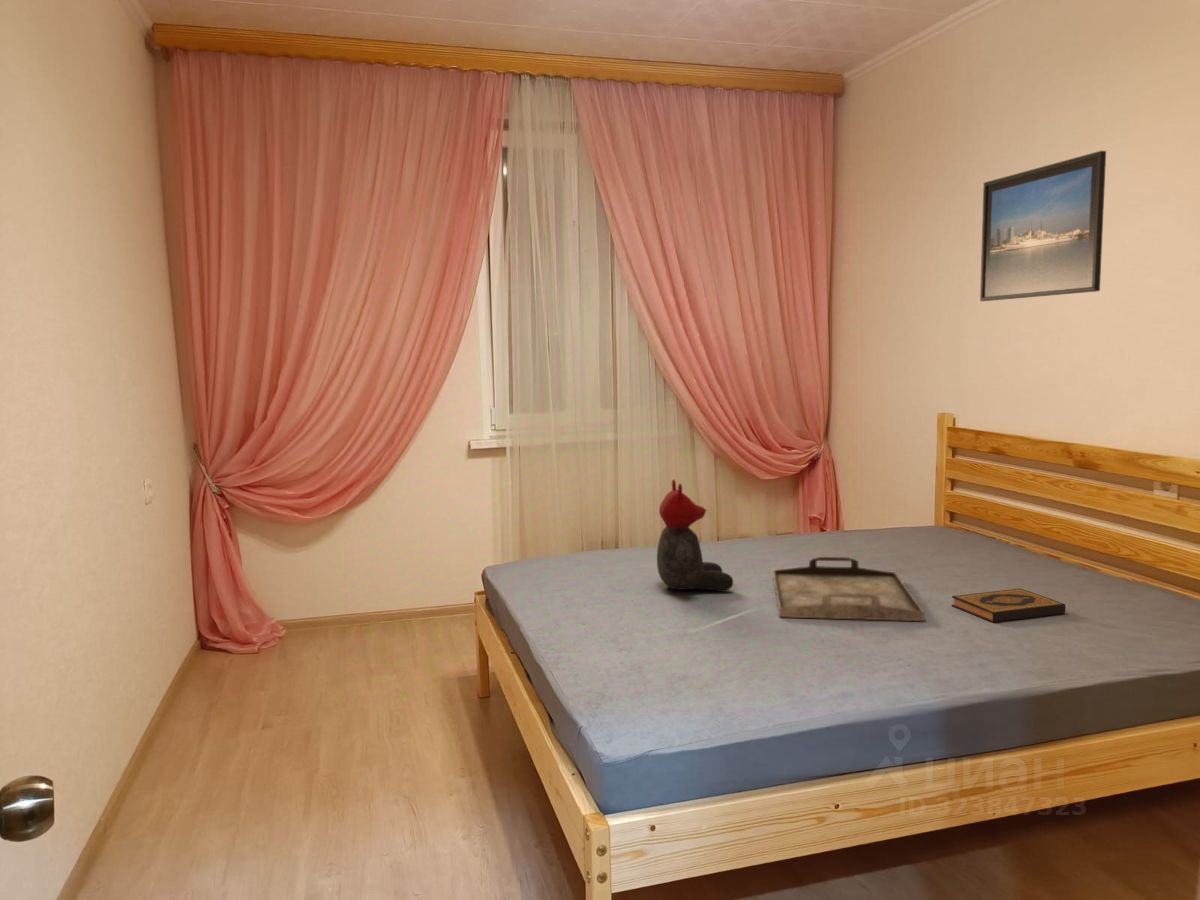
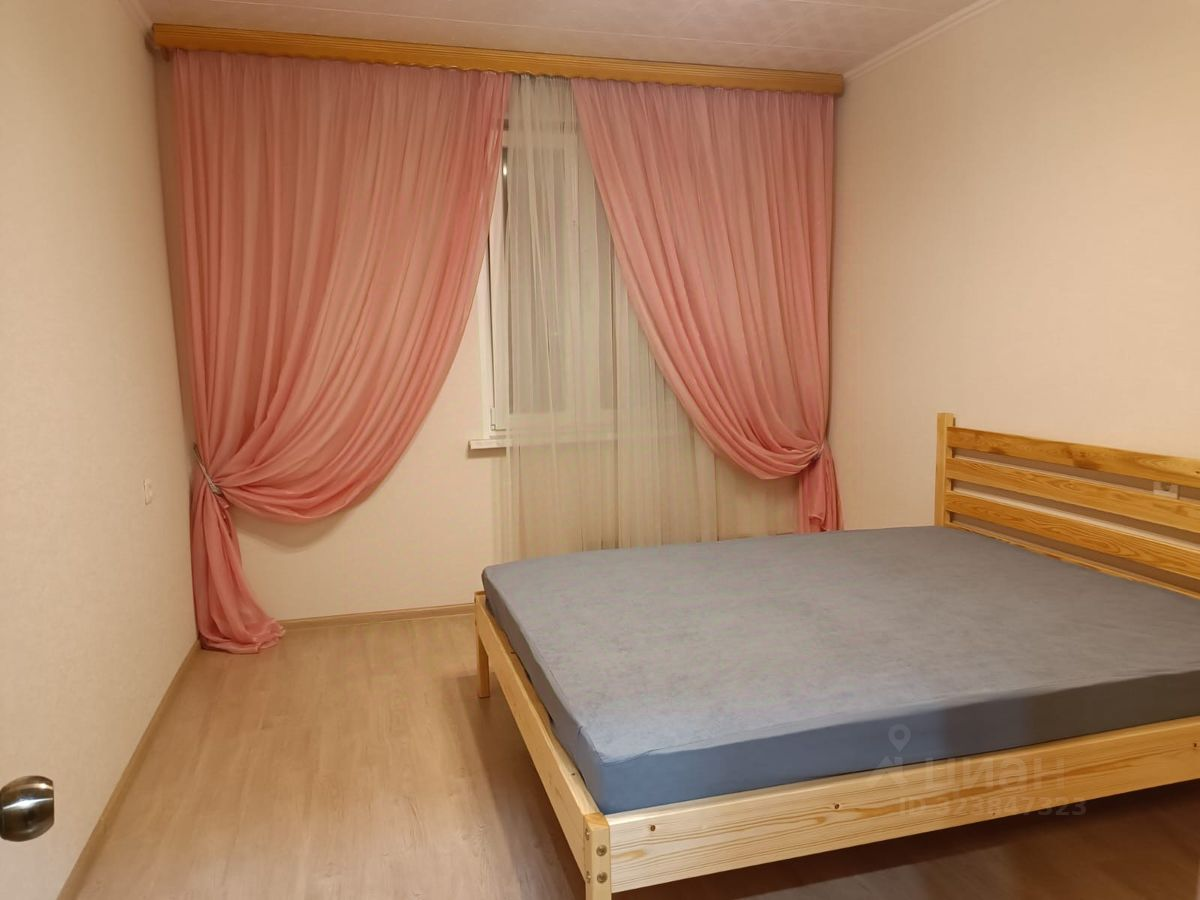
- hardback book [951,588,1067,623]
- teddy bear [656,478,734,591]
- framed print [979,150,1107,302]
- serving tray [772,556,925,622]
